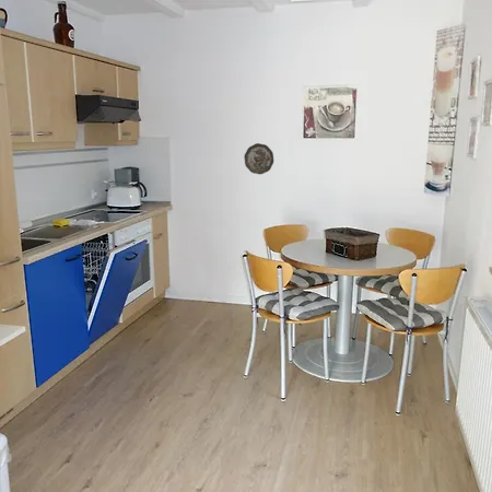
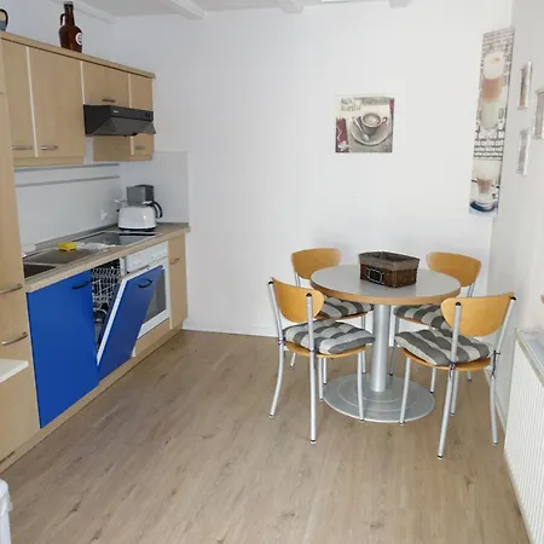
- decorative plate [243,142,274,175]
